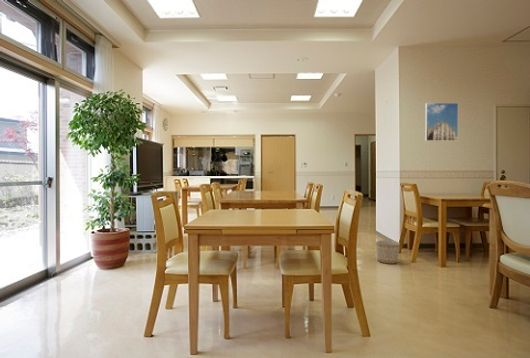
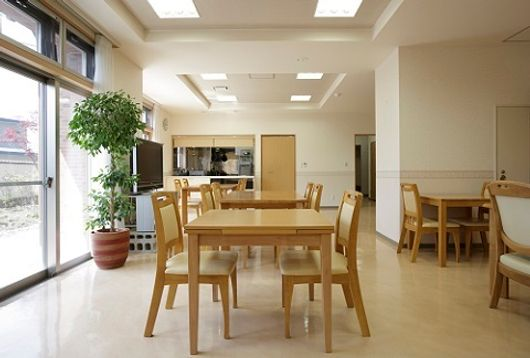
- planter [375,239,401,265]
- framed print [424,102,459,142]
